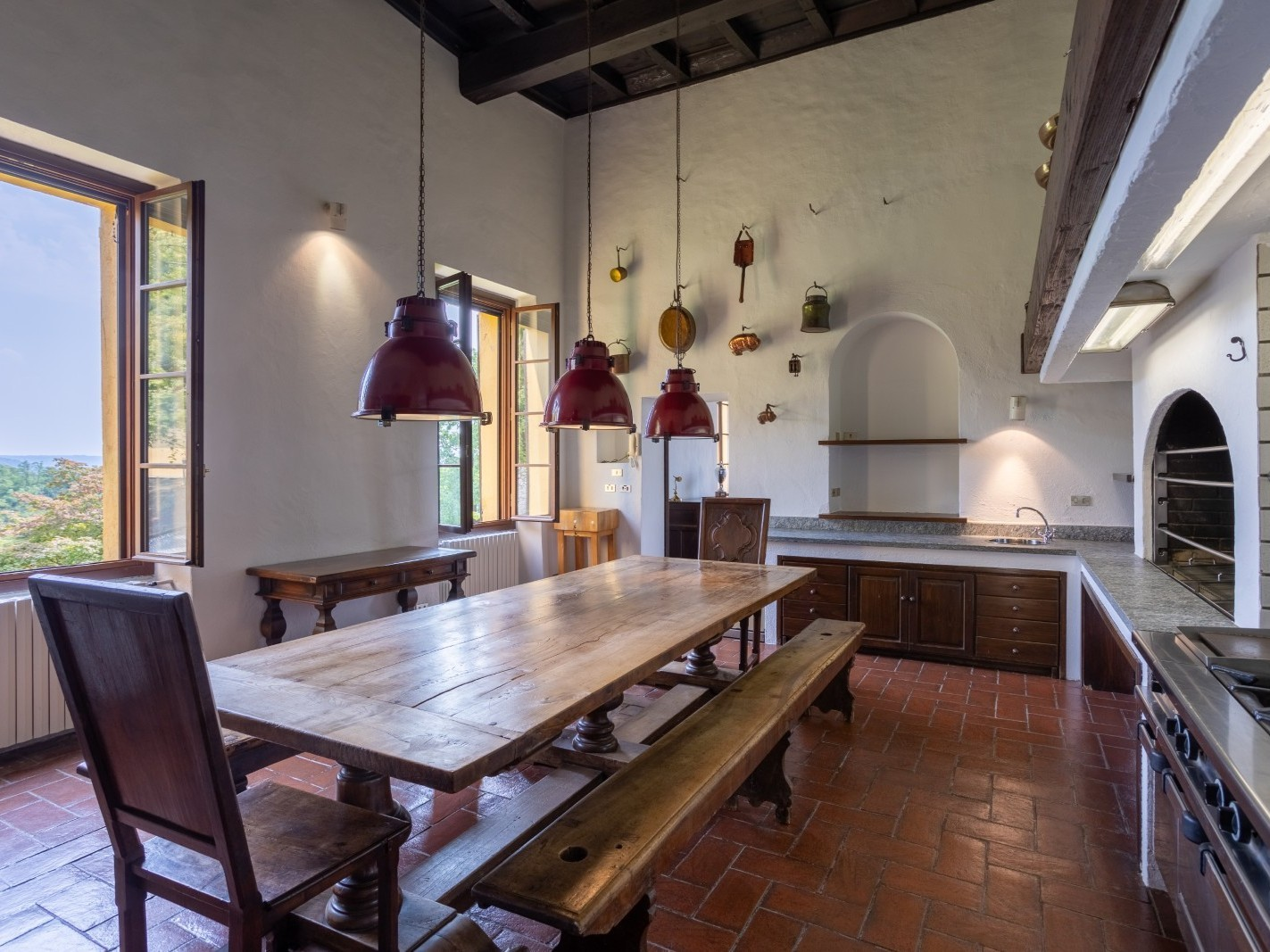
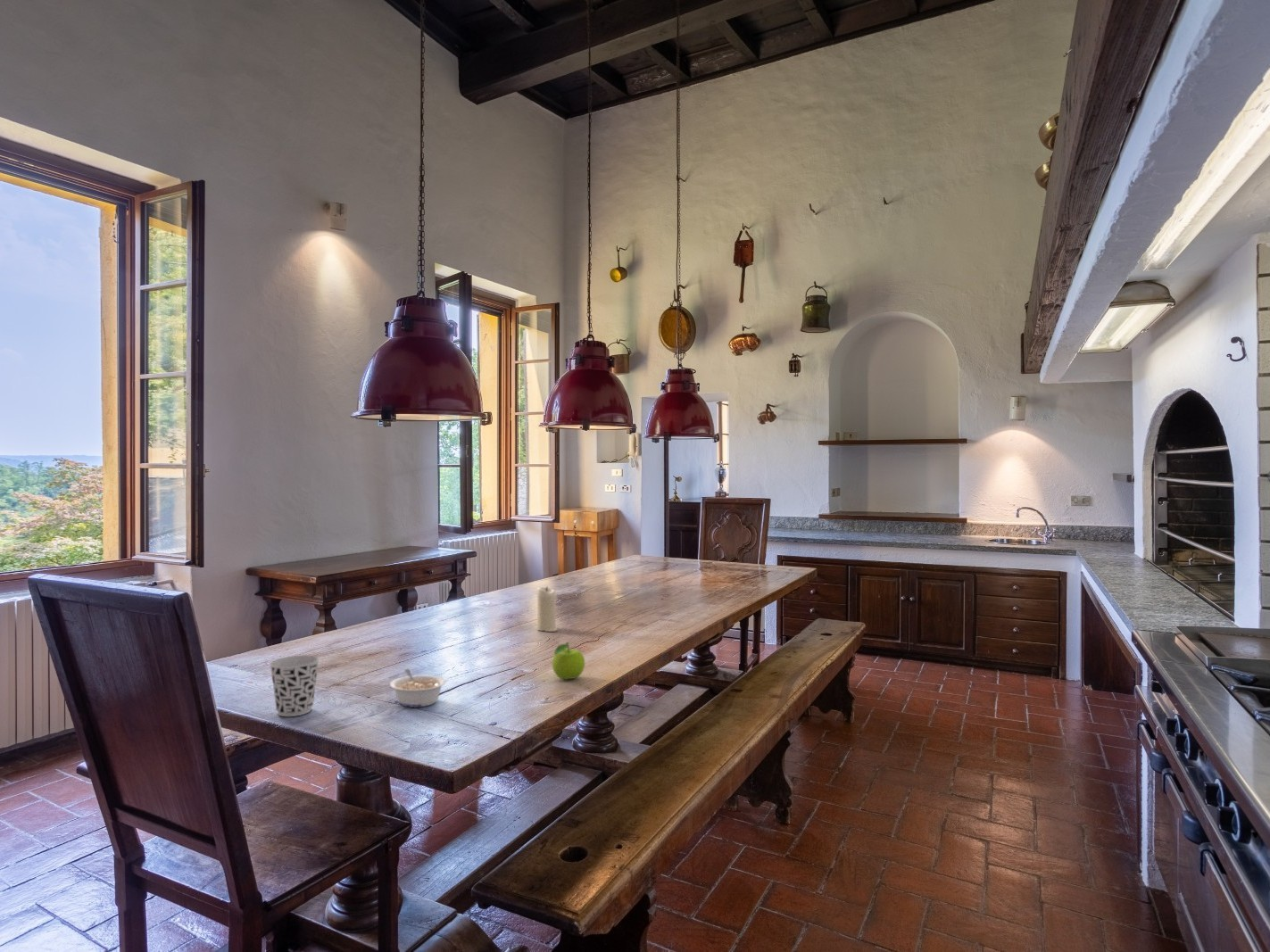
+ fruit [552,642,585,681]
+ legume [389,668,447,708]
+ cup [269,654,320,717]
+ candle [536,585,559,633]
